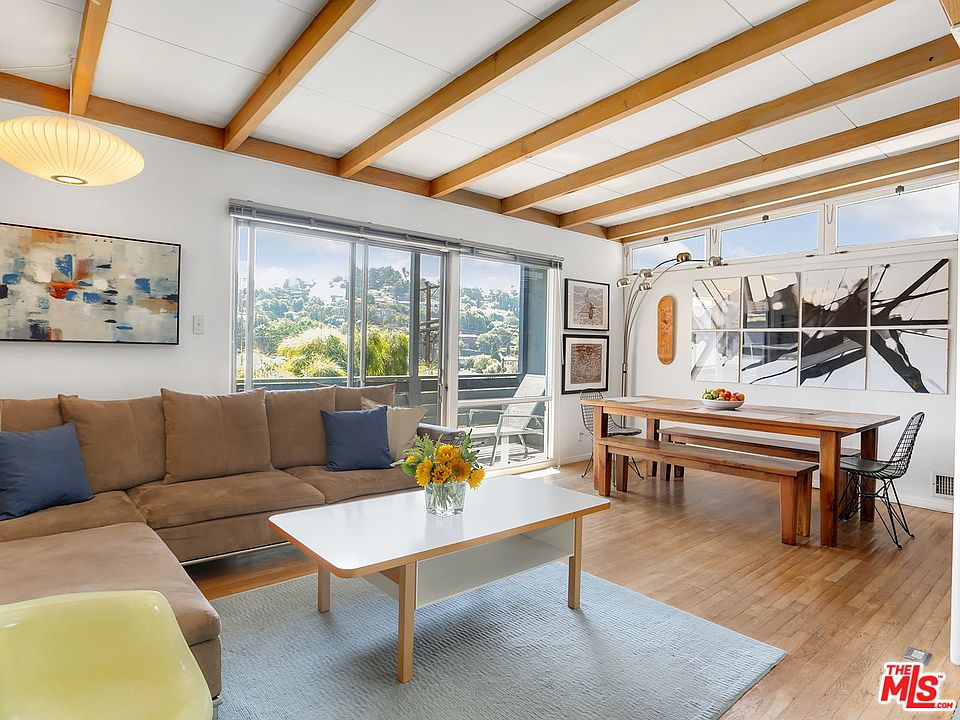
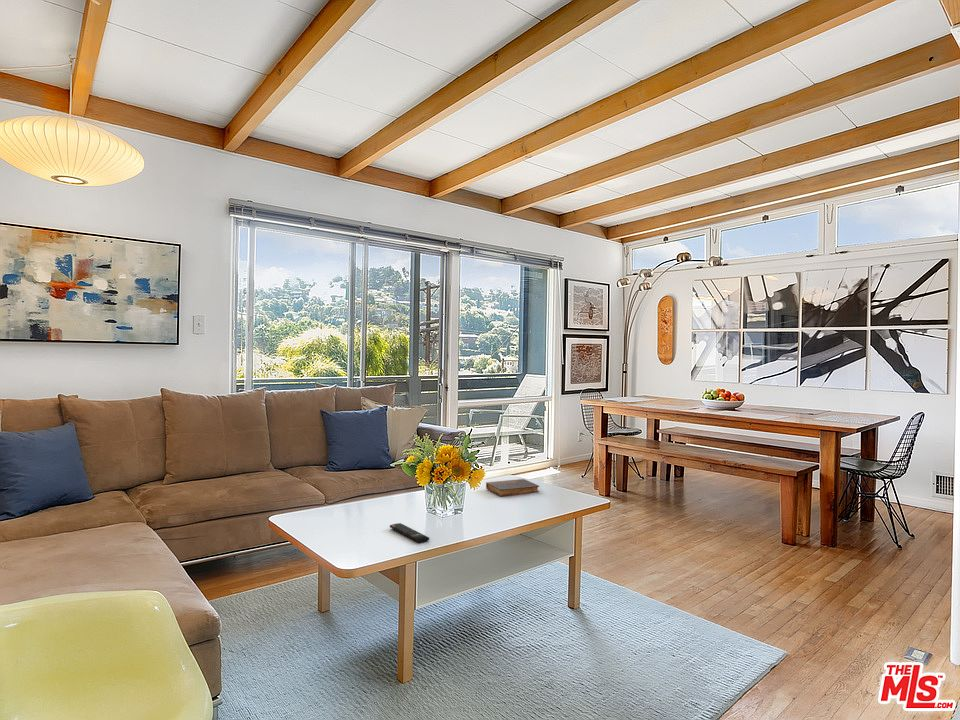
+ remote control [389,522,430,544]
+ book [485,478,540,497]
